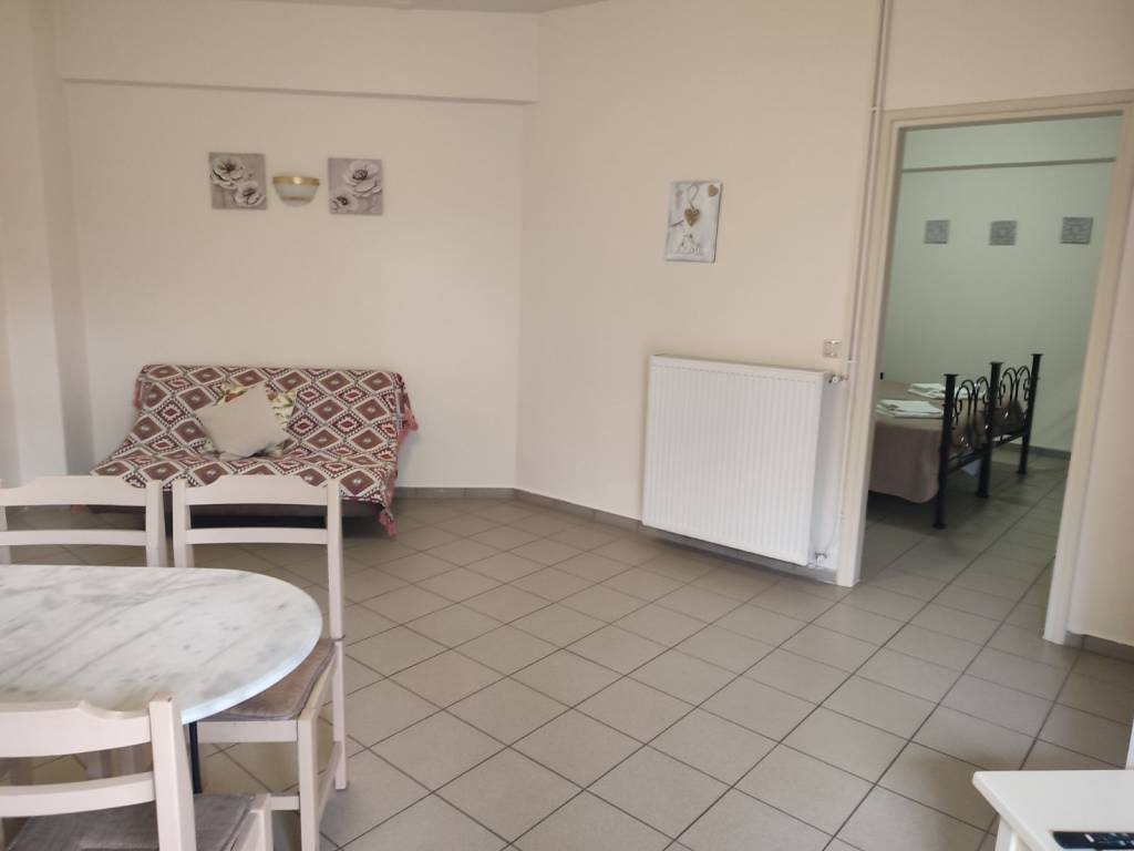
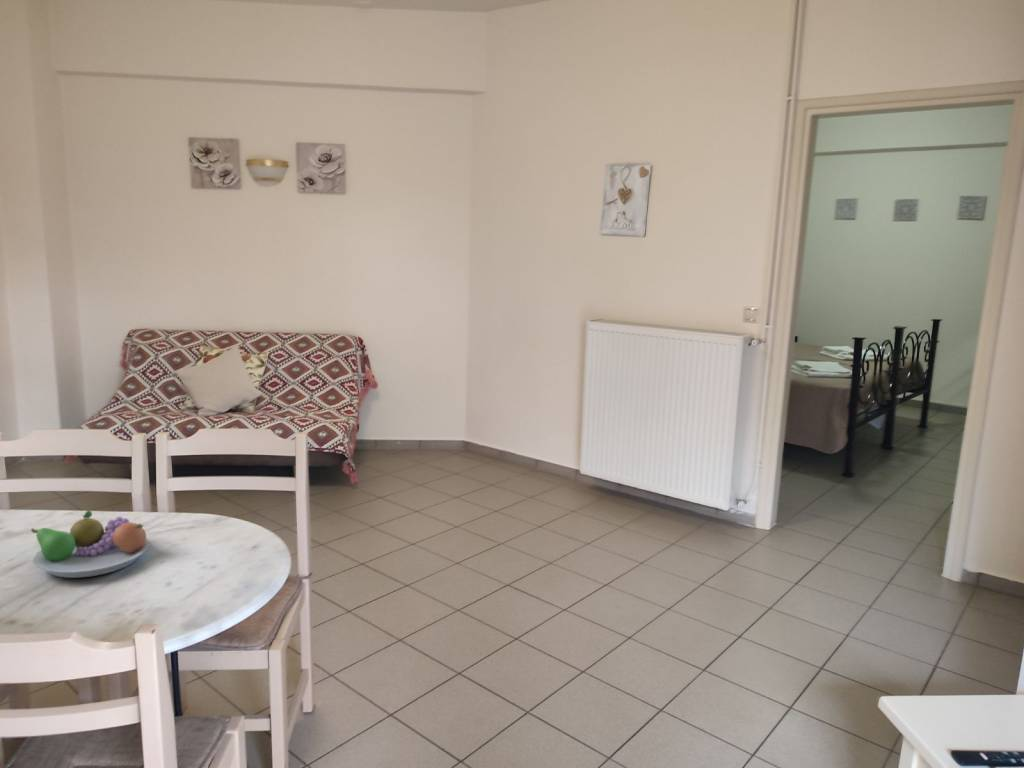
+ fruit bowl [30,509,151,579]
